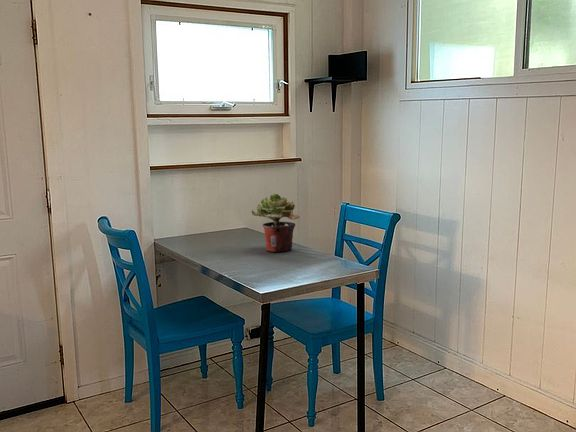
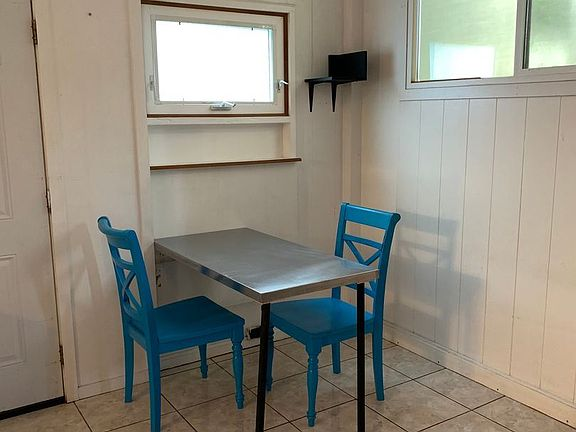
- potted plant [251,193,301,253]
